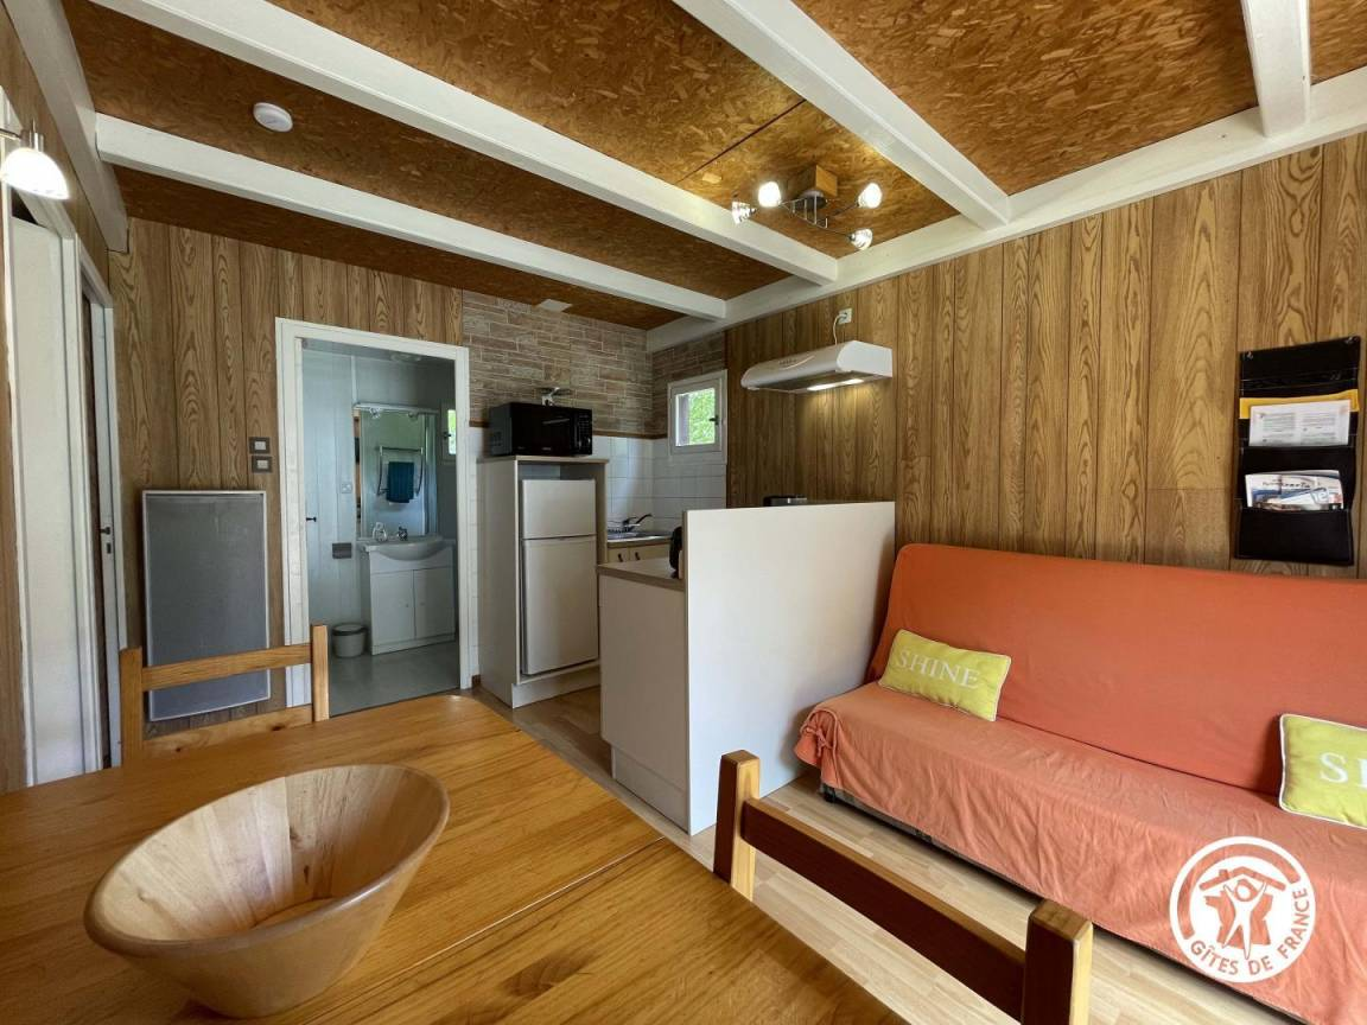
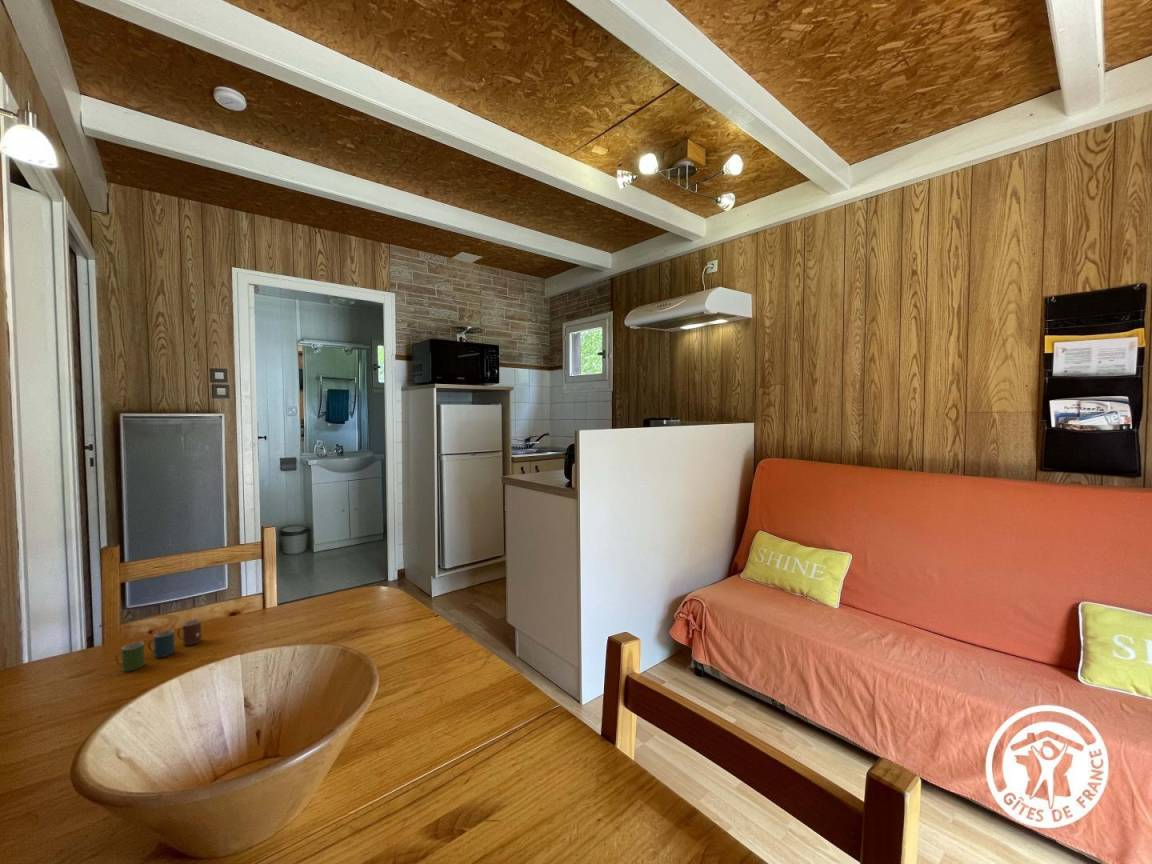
+ cup [114,618,203,672]
